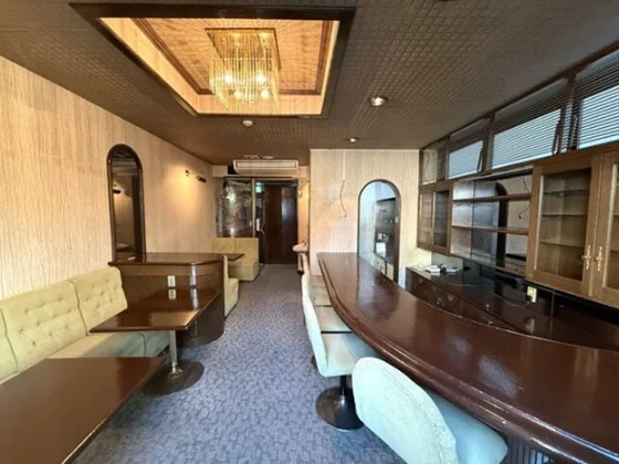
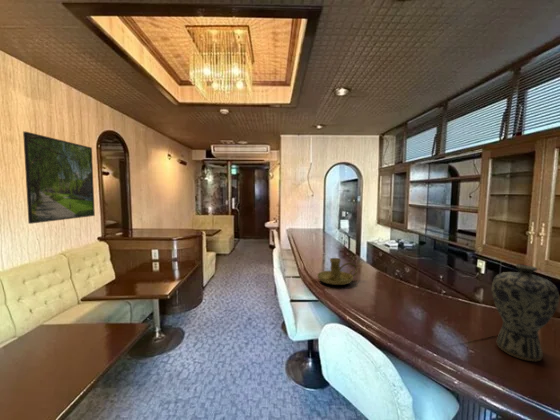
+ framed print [22,131,96,225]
+ candle holder [316,257,358,286]
+ vase [491,264,560,362]
